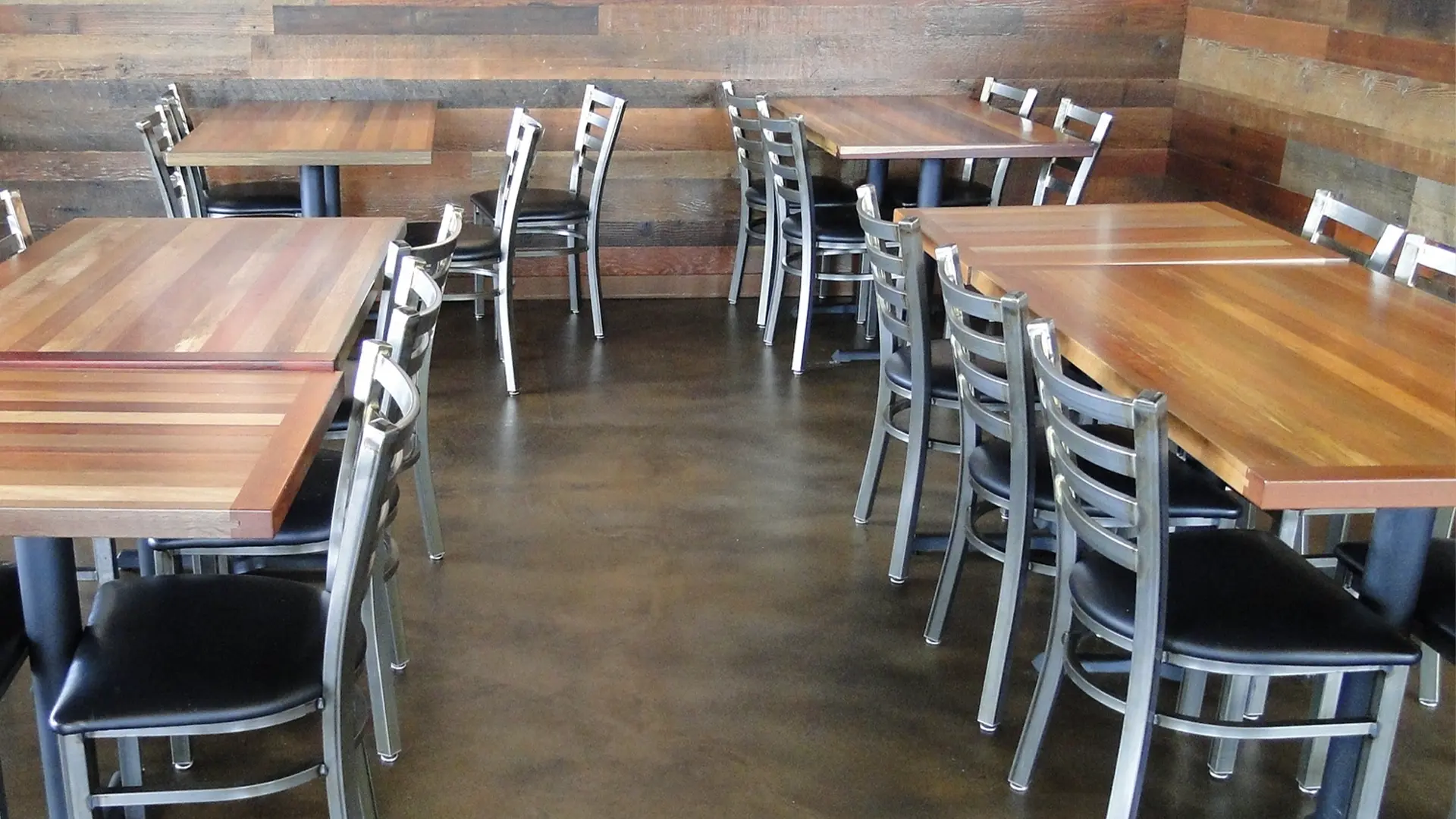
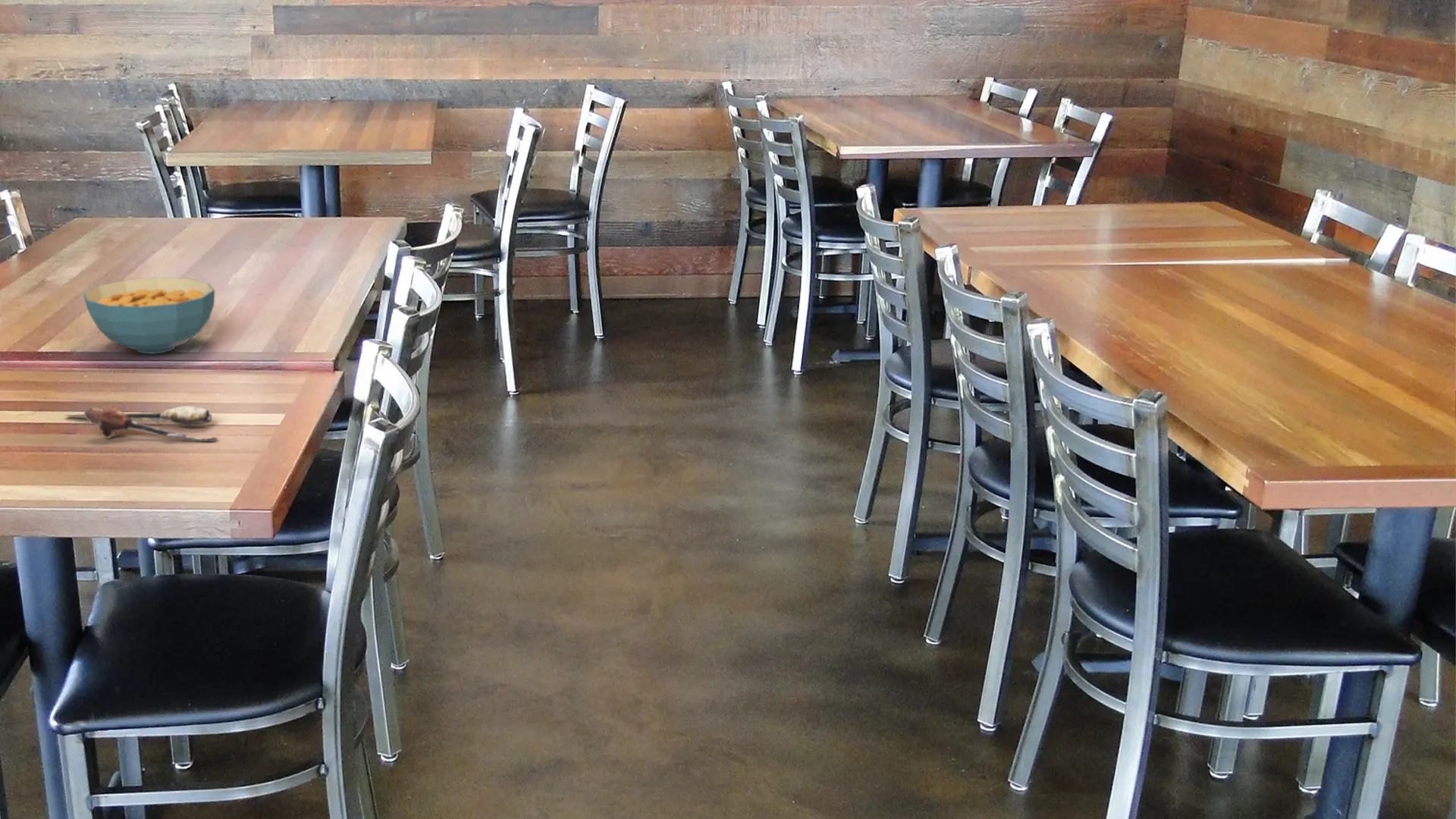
+ spoon [64,404,218,442]
+ cereal bowl [83,277,215,355]
